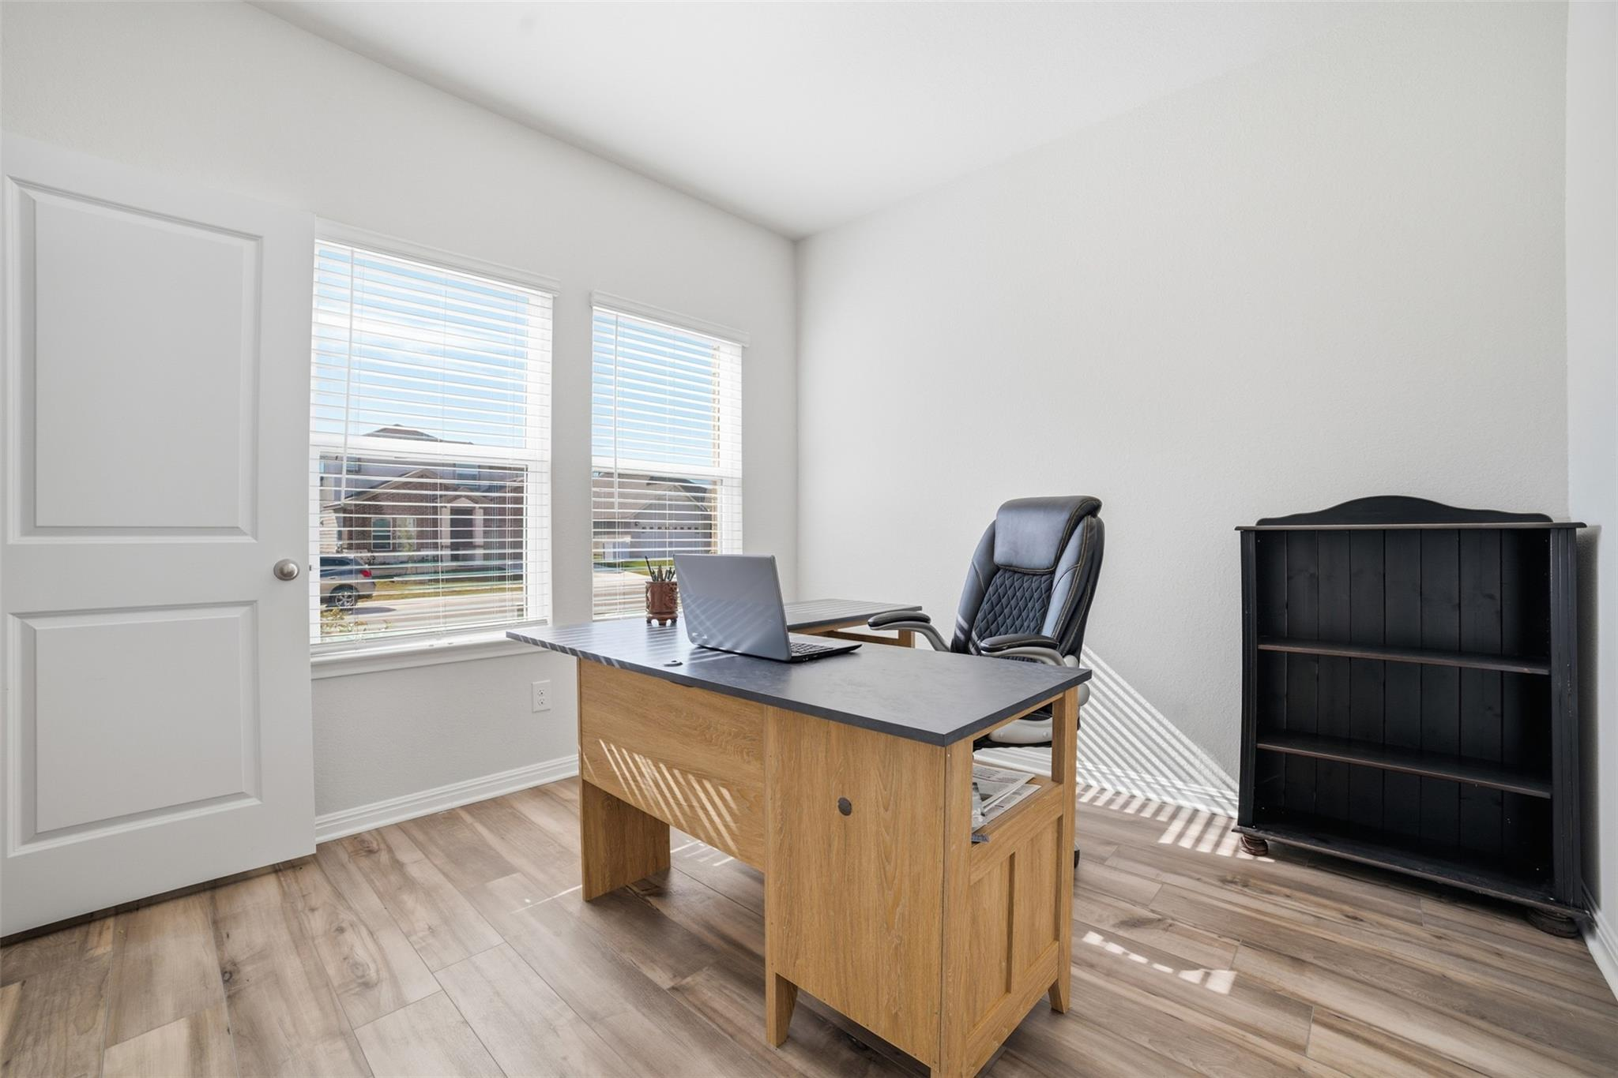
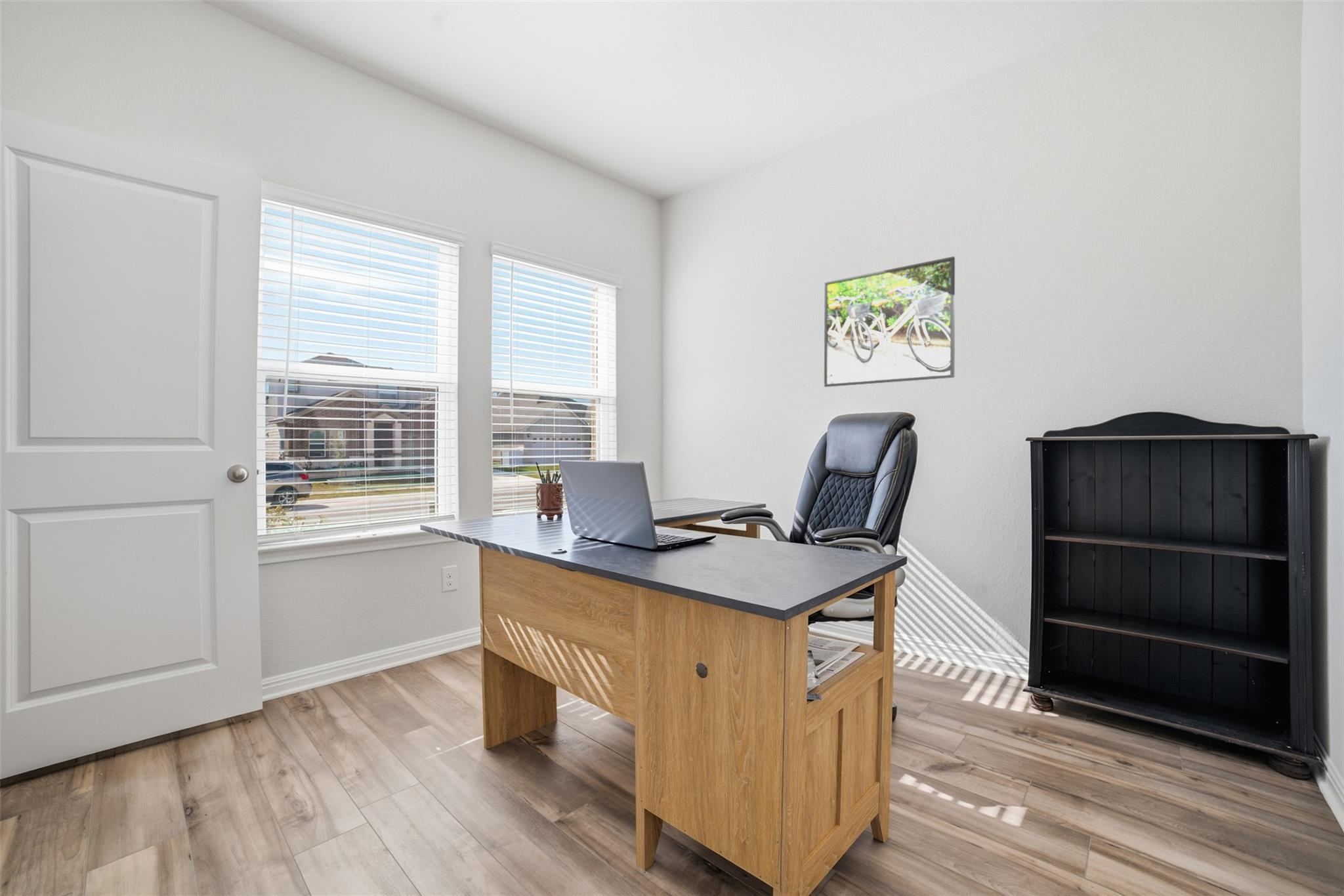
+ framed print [824,256,955,388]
